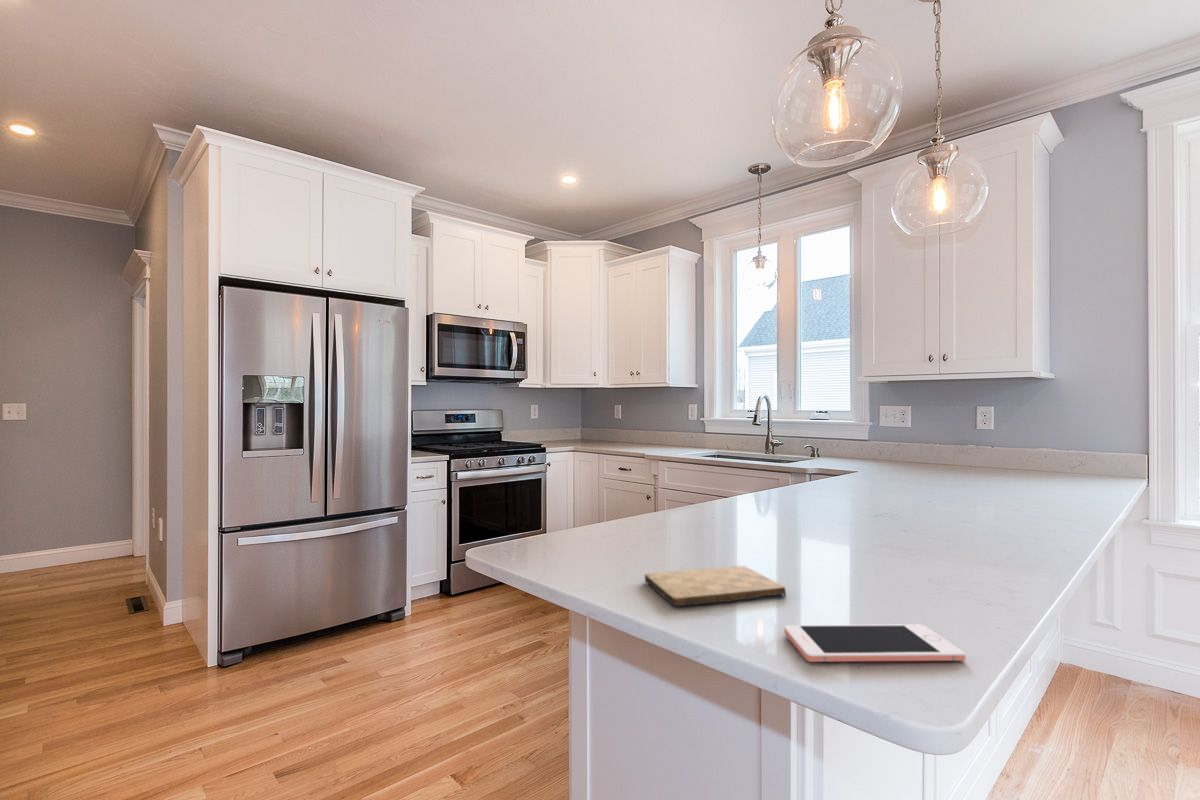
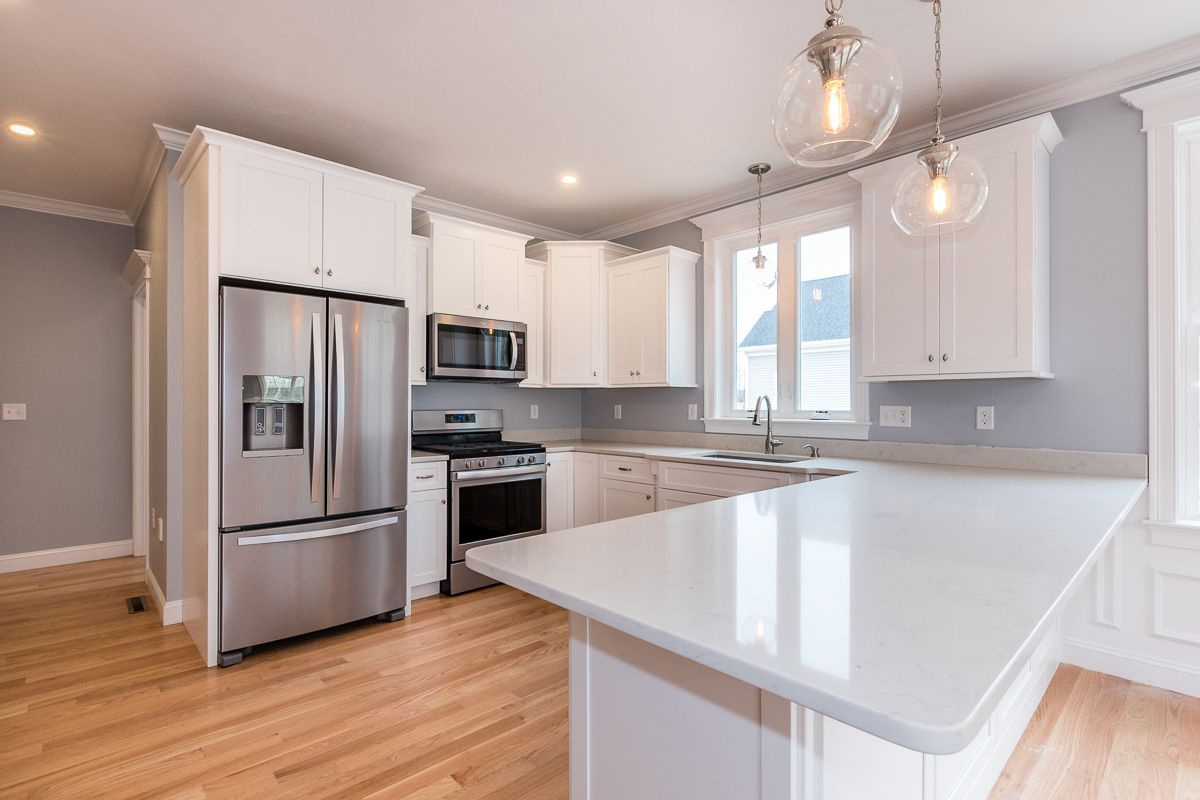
- cell phone [783,623,966,663]
- cutting board [644,565,787,607]
